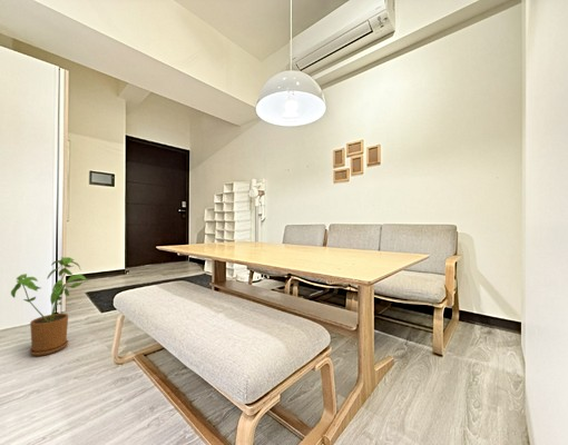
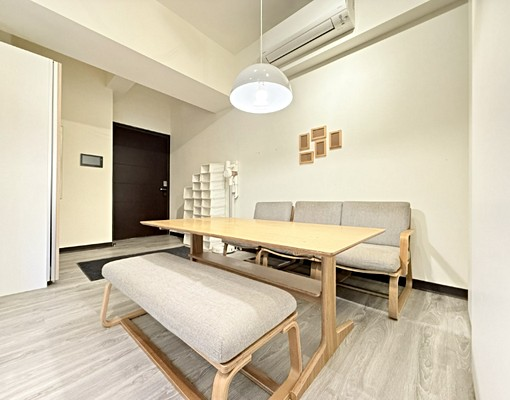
- house plant [10,256,89,357]
